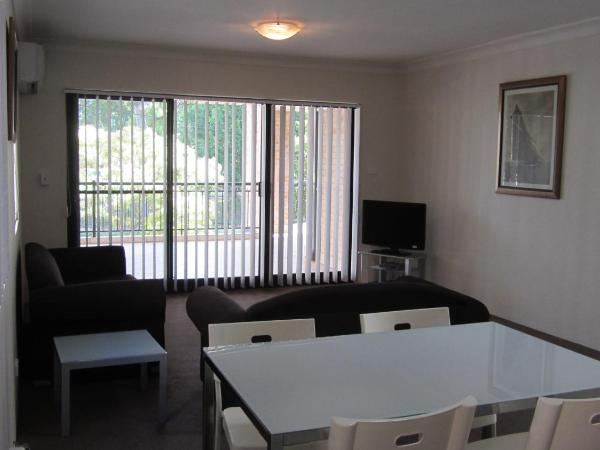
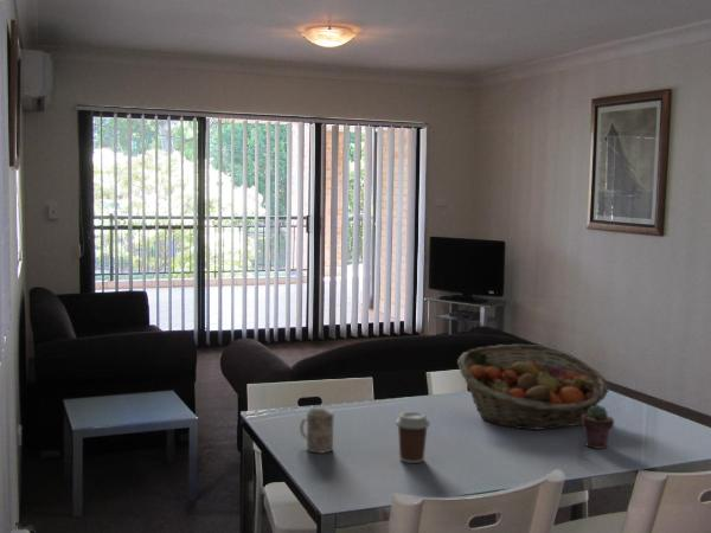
+ fruit basket [456,343,610,431]
+ mug [299,407,335,454]
+ coffee cup [395,411,431,464]
+ potted succulent [582,404,615,450]
